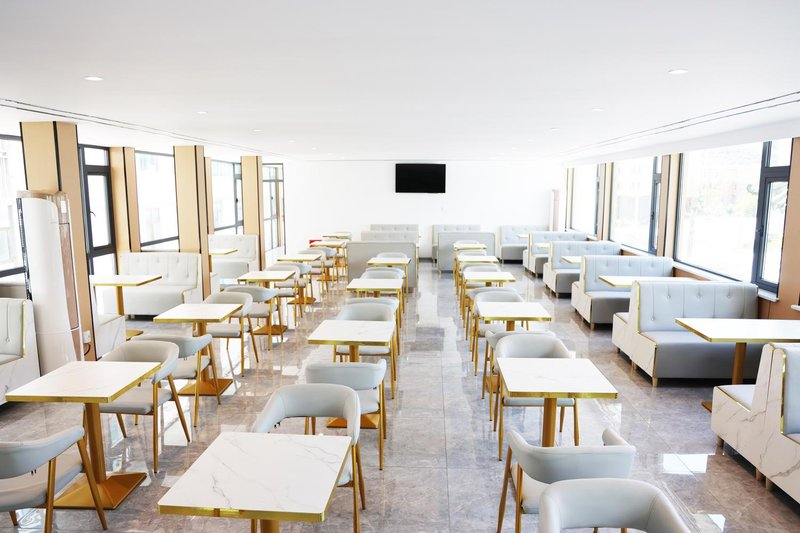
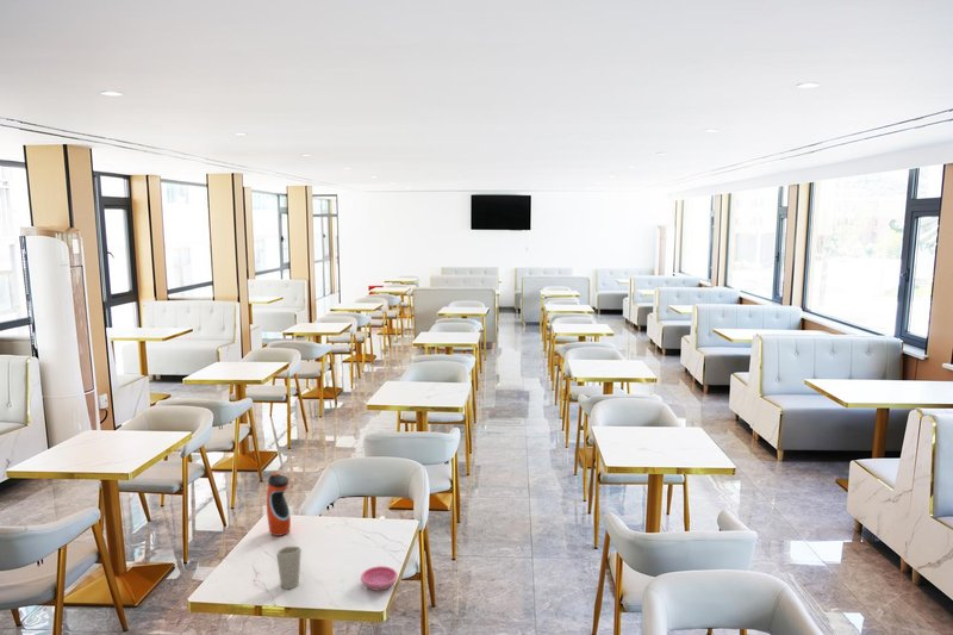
+ cup [275,544,303,590]
+ saucer [360,565,399,592]
+ water bottle [266,469,292,537]
